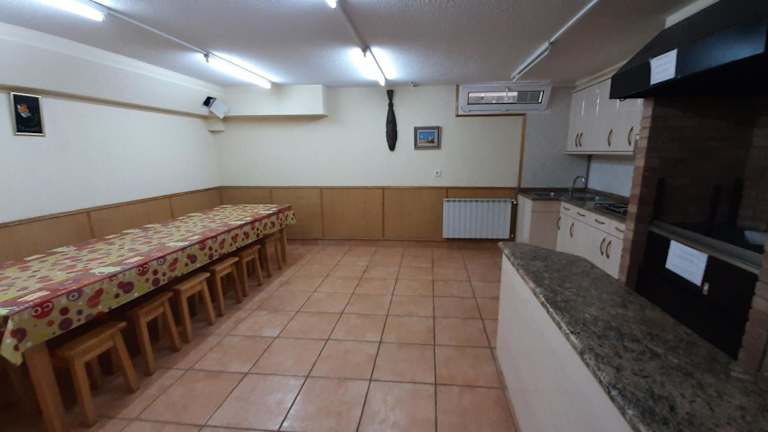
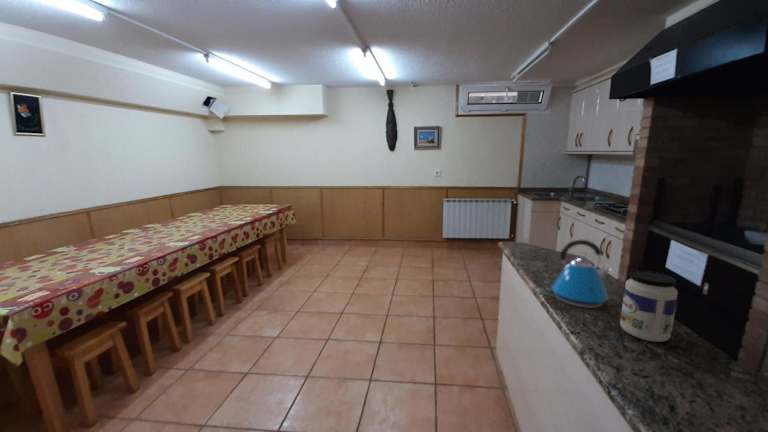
+ jar [619,269,679,343]
+ kettle [545,239,612,309]
